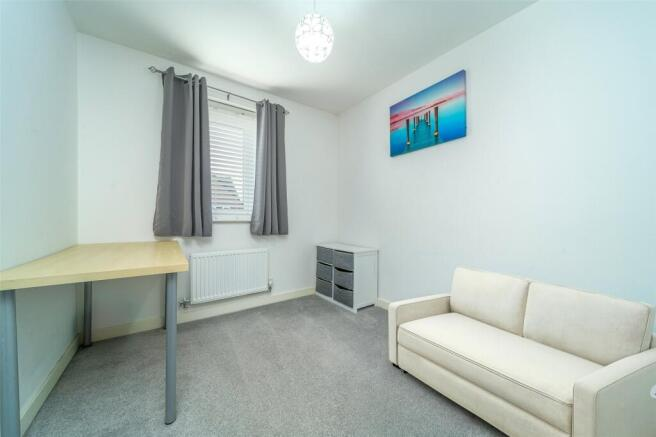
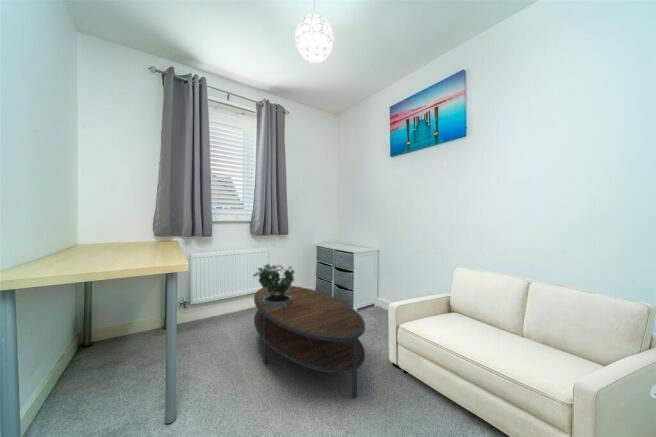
+ coffee table [253,285,366,399]
+ potted plant [252,259,296,309]
